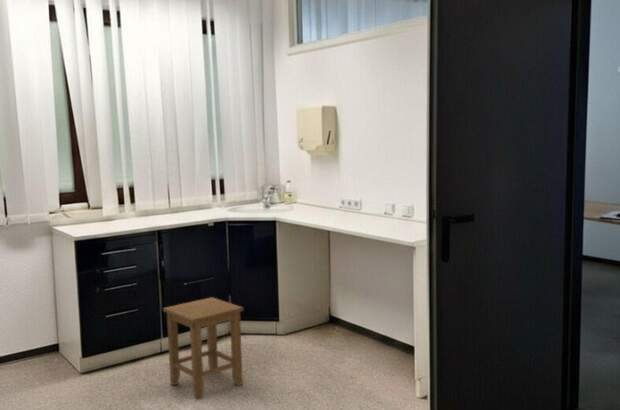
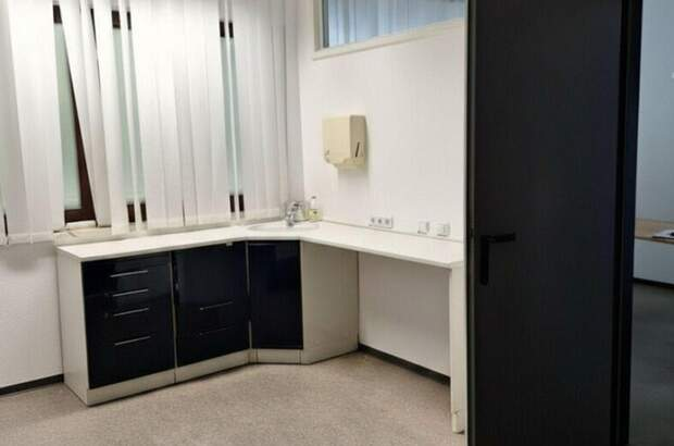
- stool [162,296,245,401]
